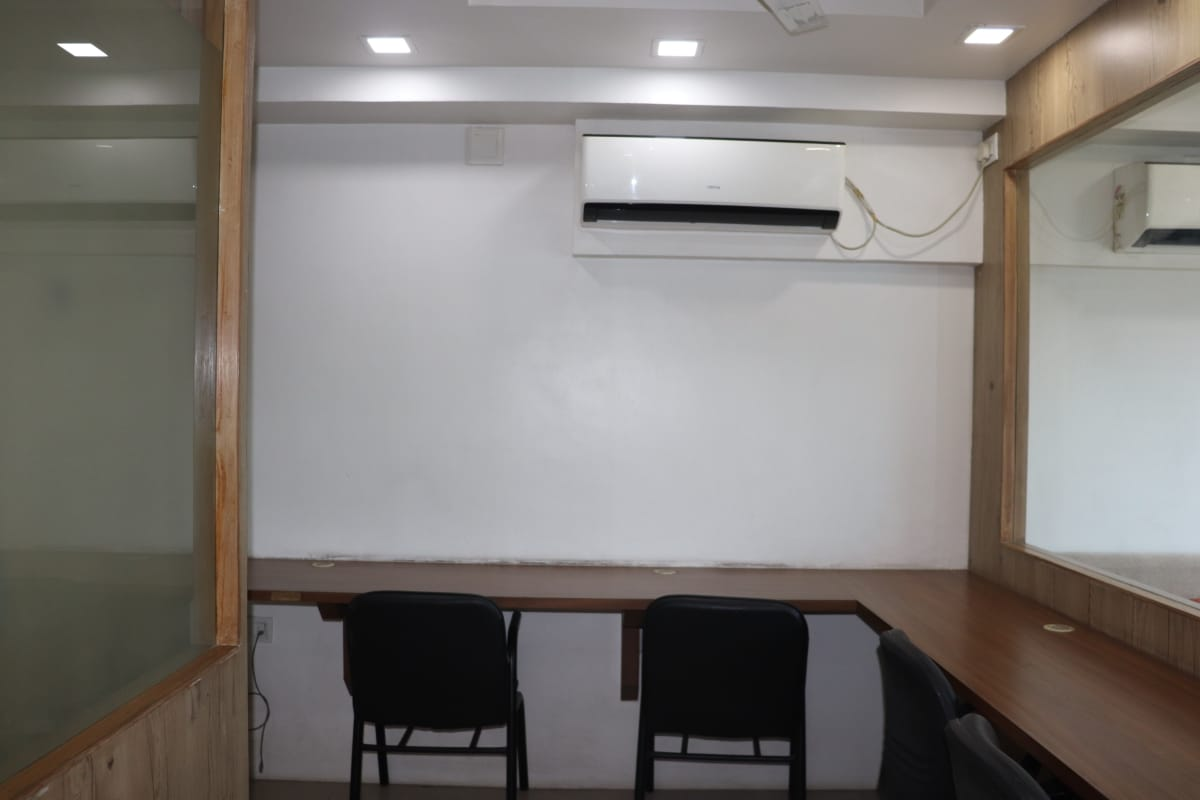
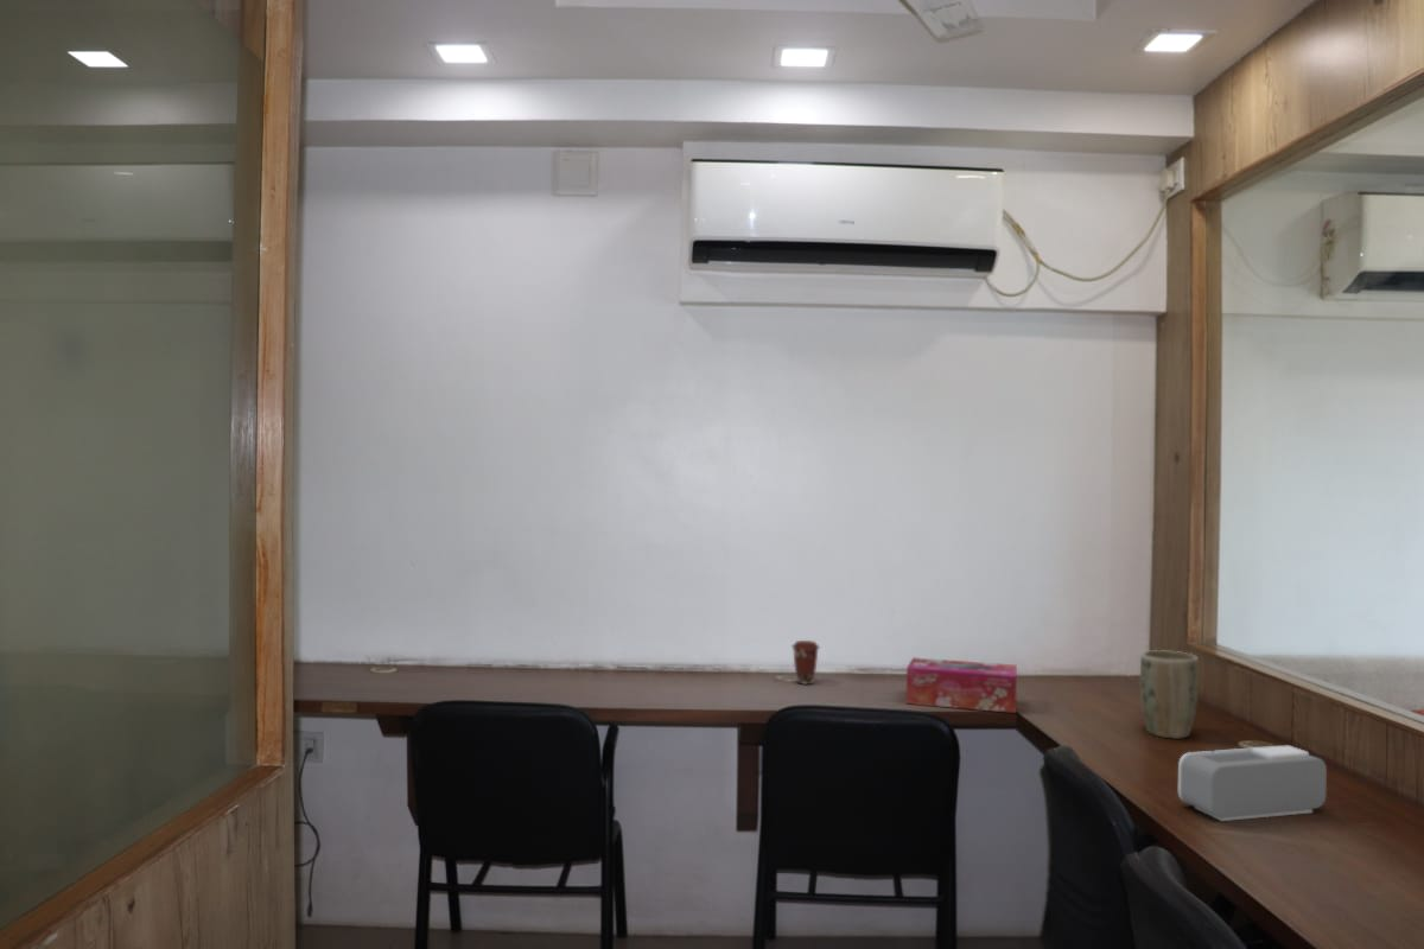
+ alarm clock [1177,744,1328,822]
+ coffee cup [790,639,820,686]
+ plant pot [1139,649,1200,740]
+ tissue box [905,656,1018,714]
